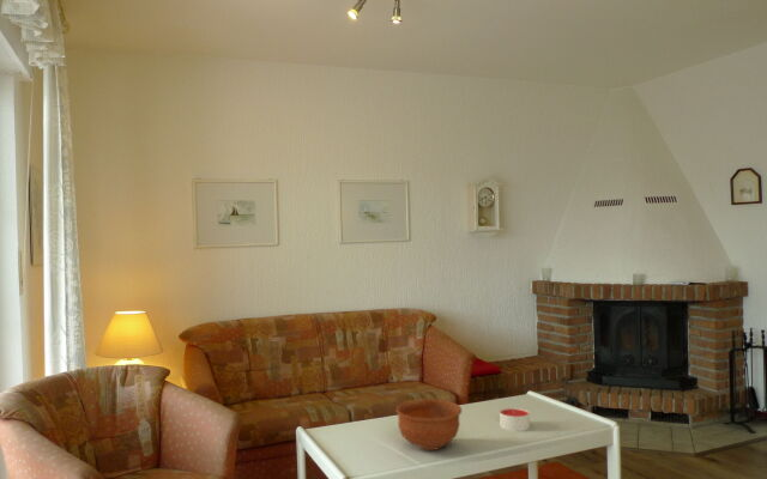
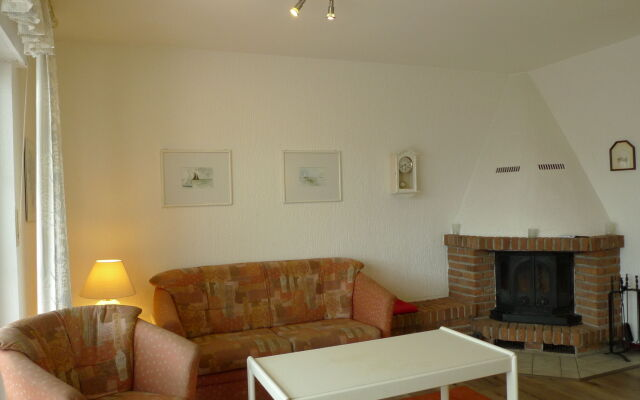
- candle [499,407,531,432]
- bowl [395,398,463,451]
